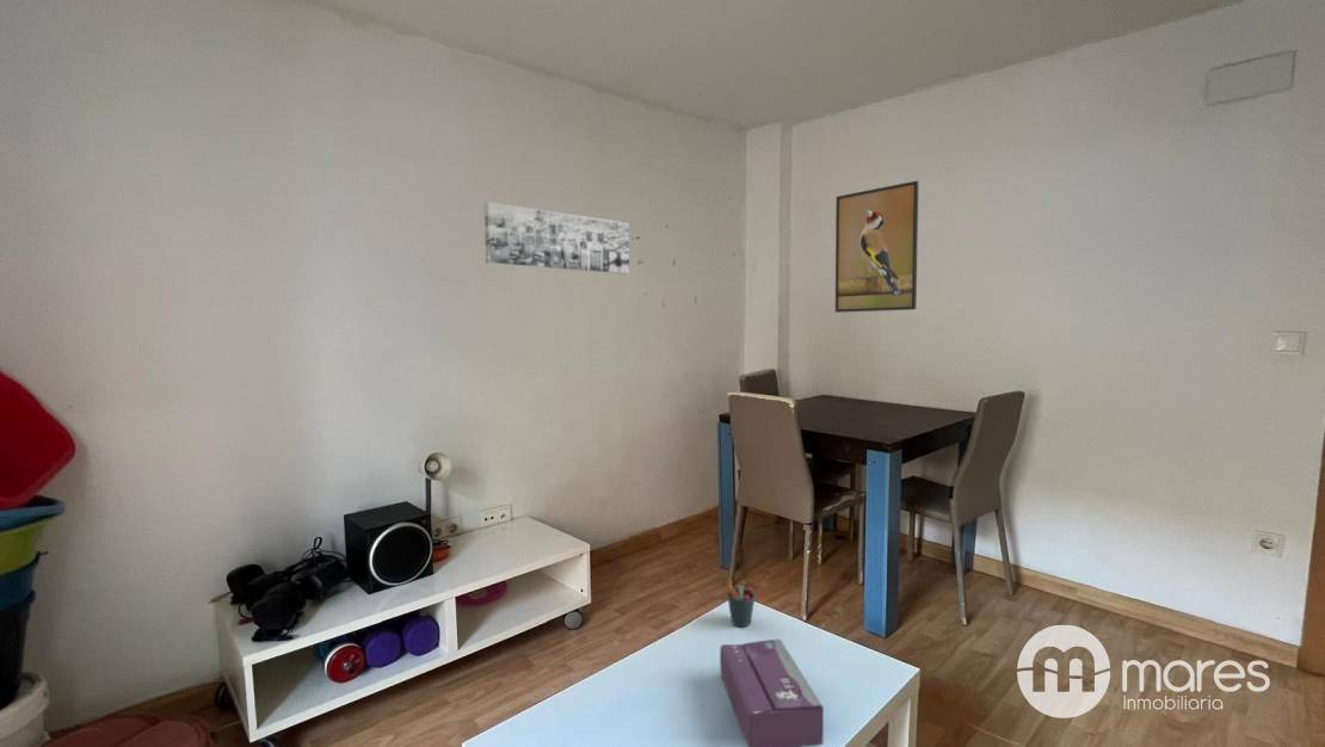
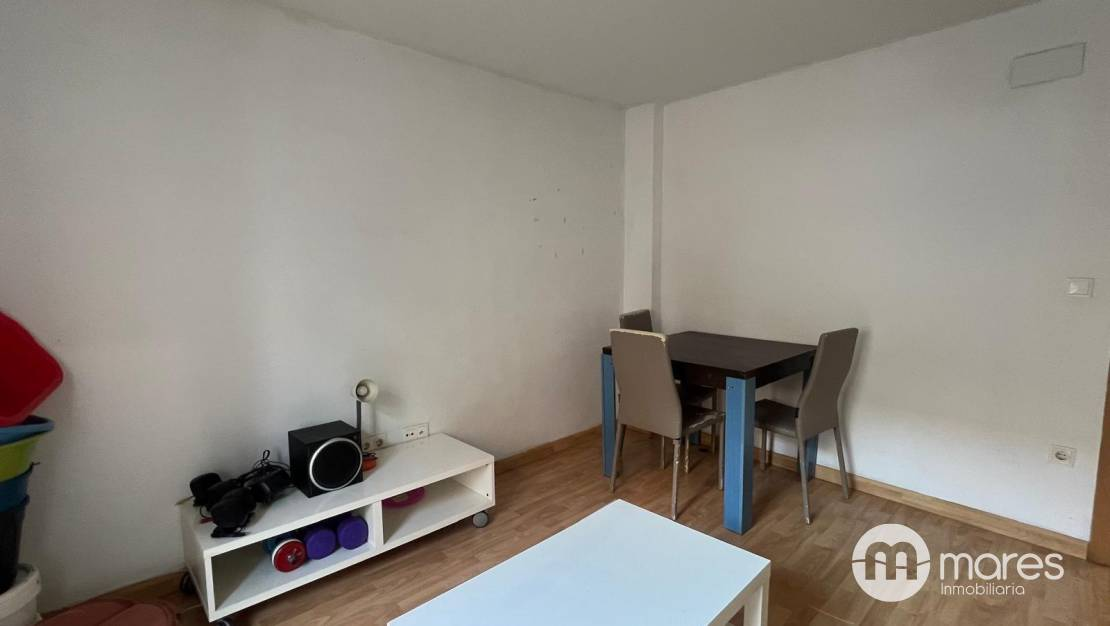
- wall art [483,200,630,274]
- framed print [834,180,920,314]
- tissue box [719,637,825,747]
- pen holder [726,580,757,628]
